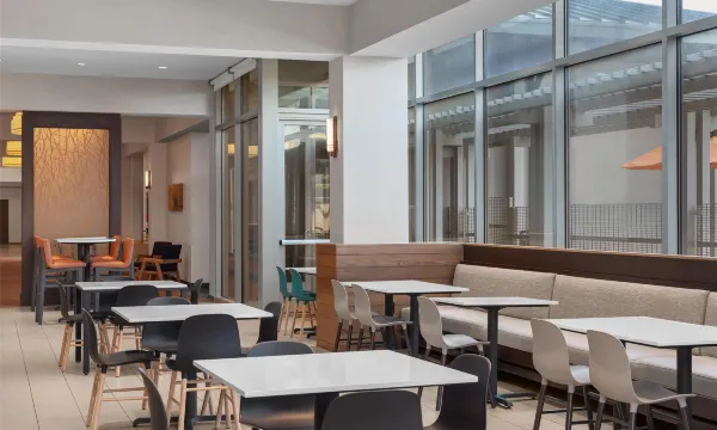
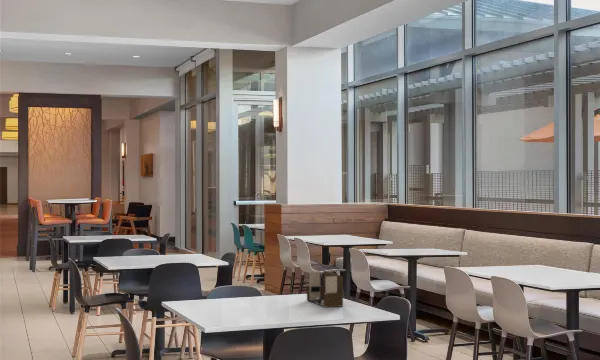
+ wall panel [306,270,344,309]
